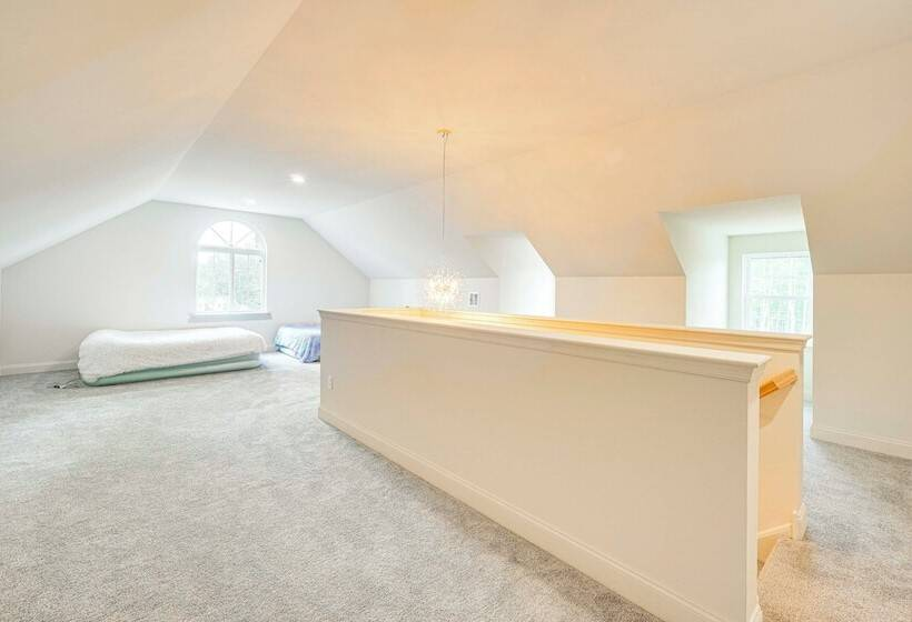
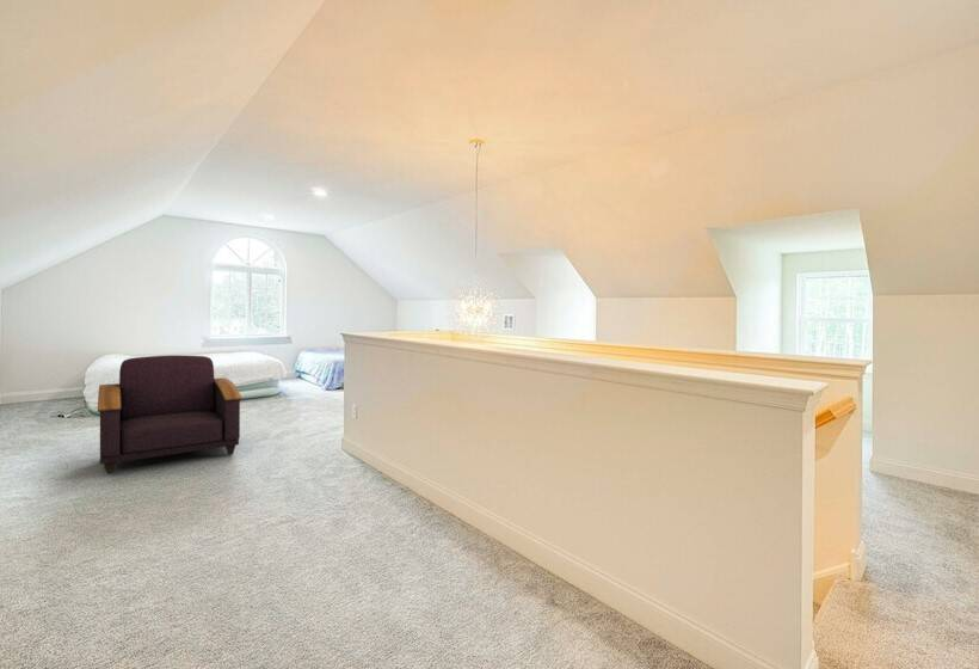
+ armchair [97,354,244,474]
